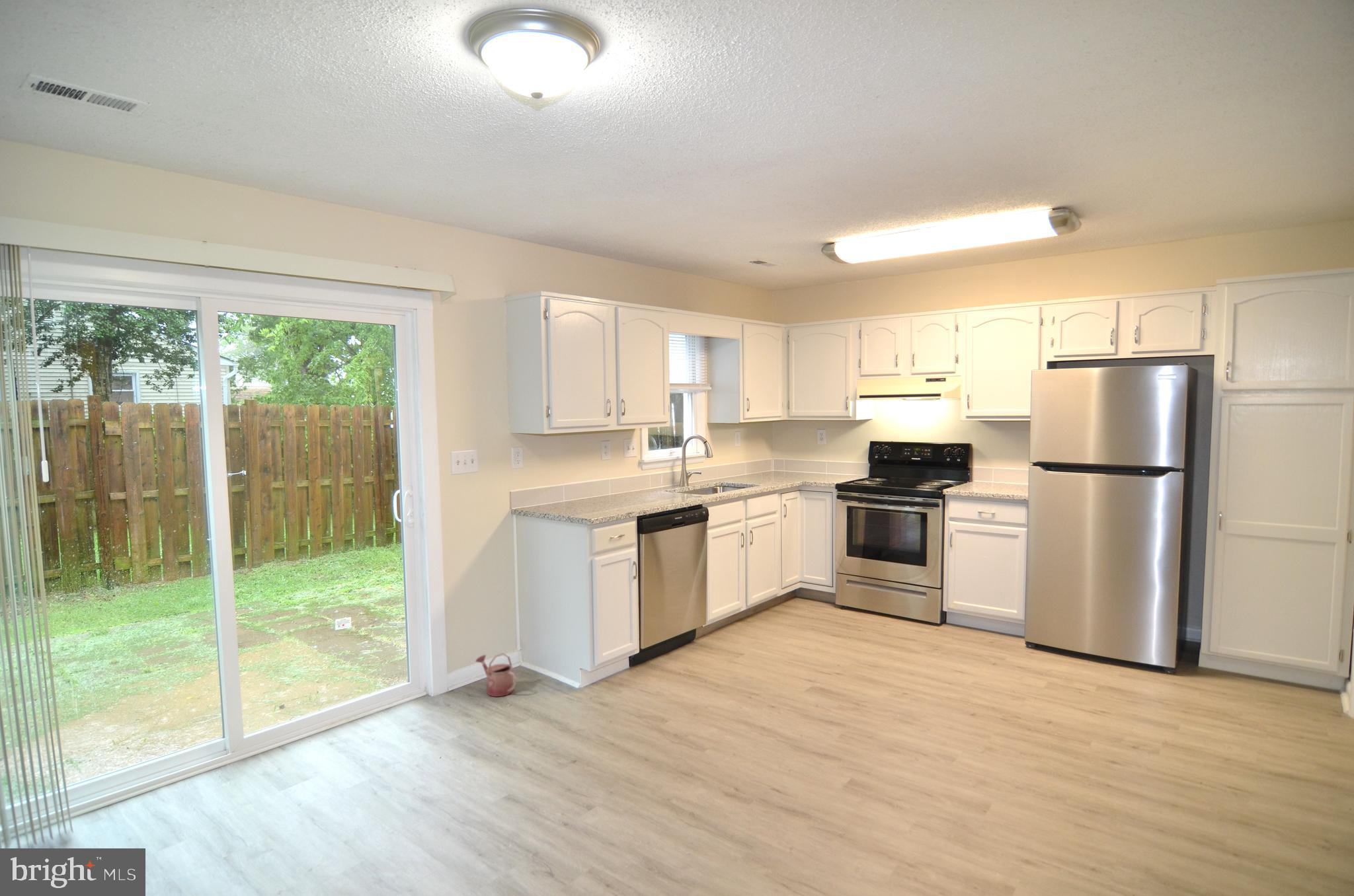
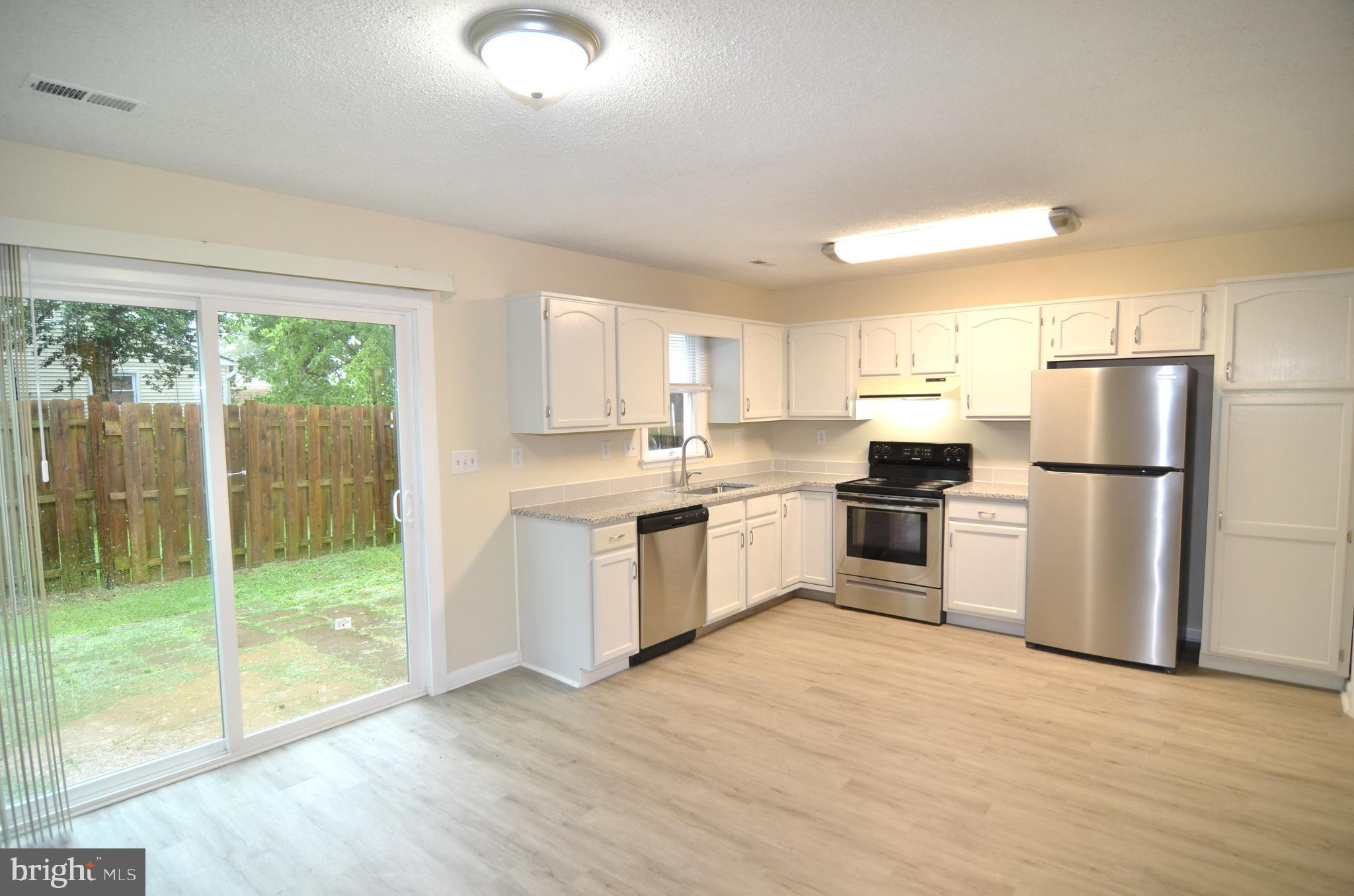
- watering can [475,652,517,698]
